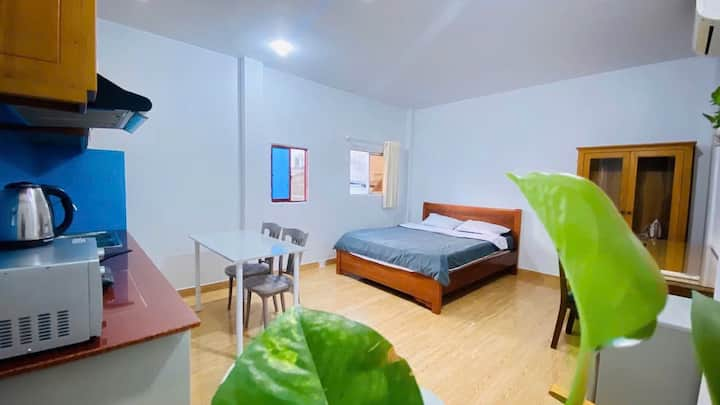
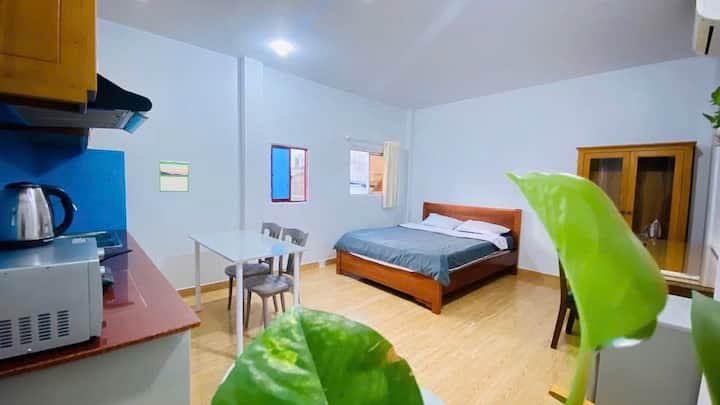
+ calendar [158,159,190,193]
